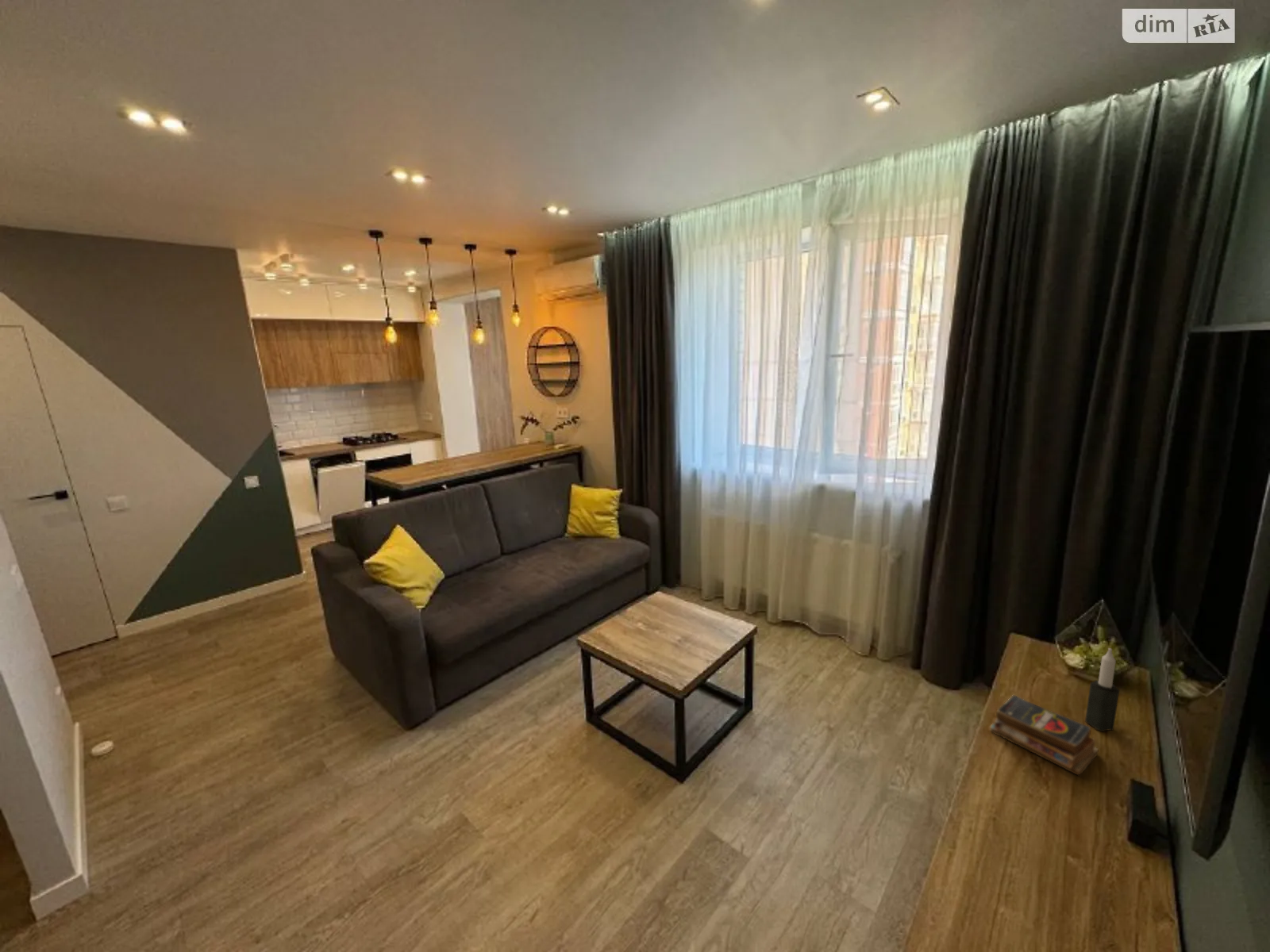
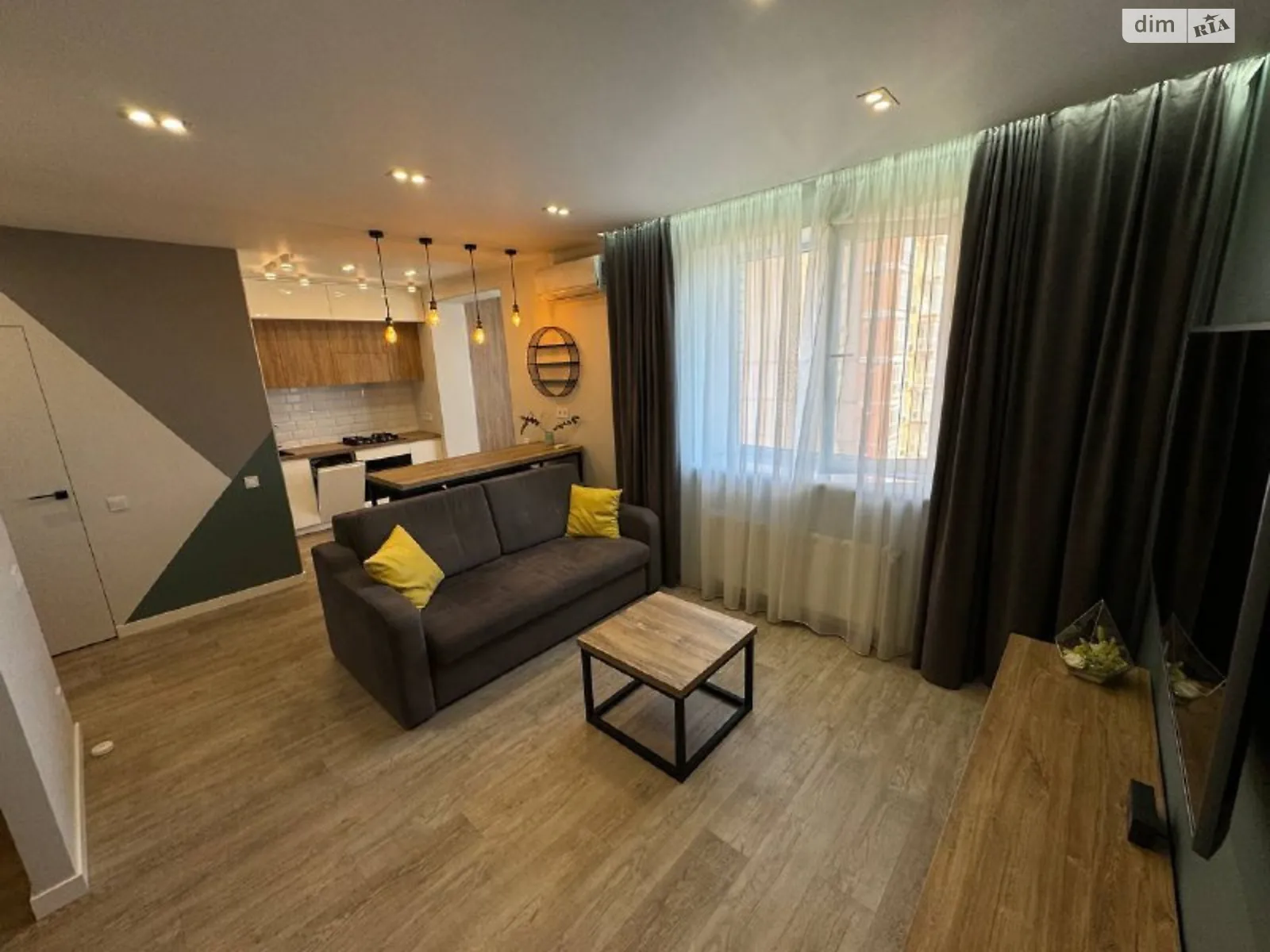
- candle [1084,647,1120,732]
- books [989,694,1099,776]
